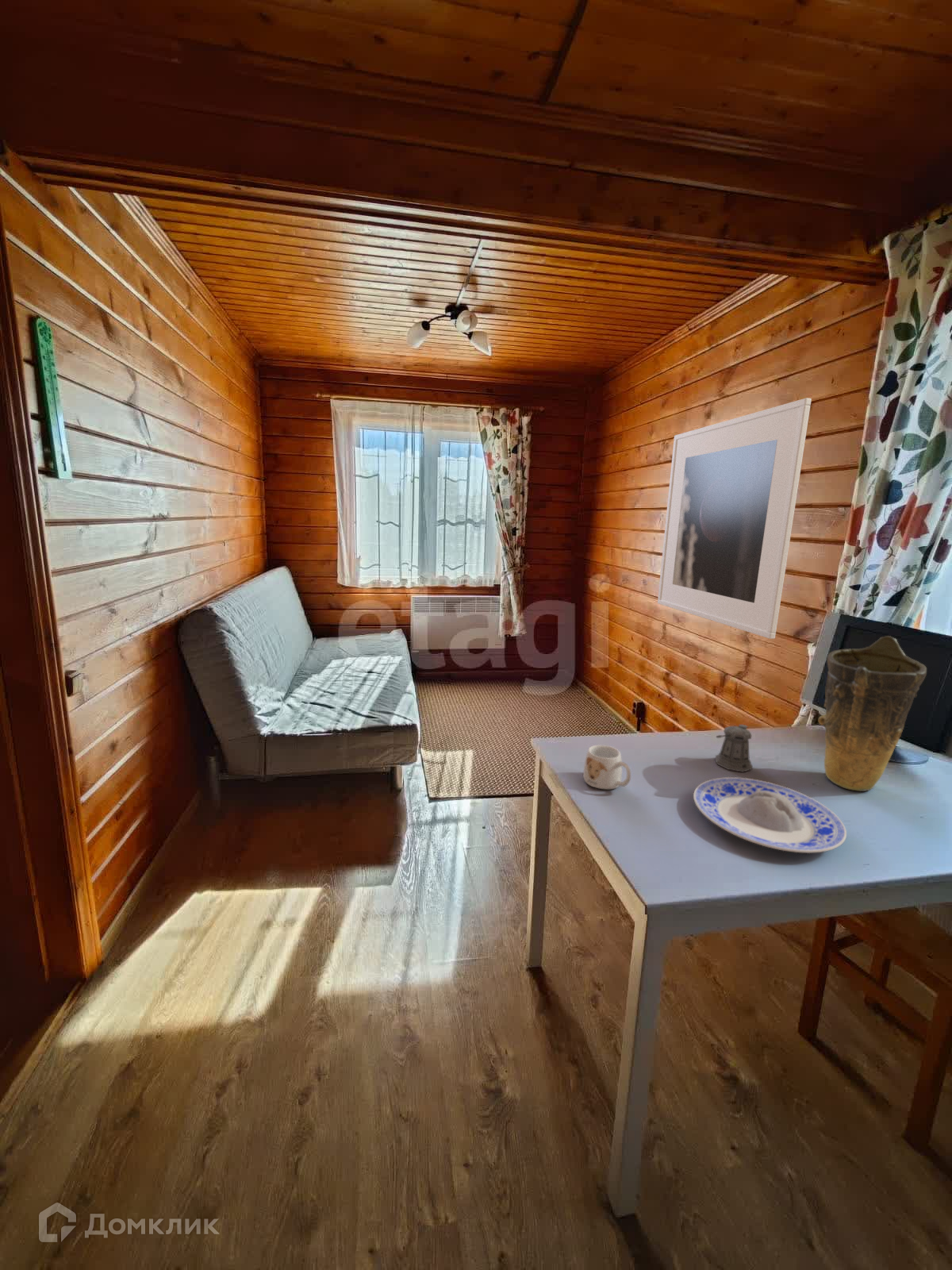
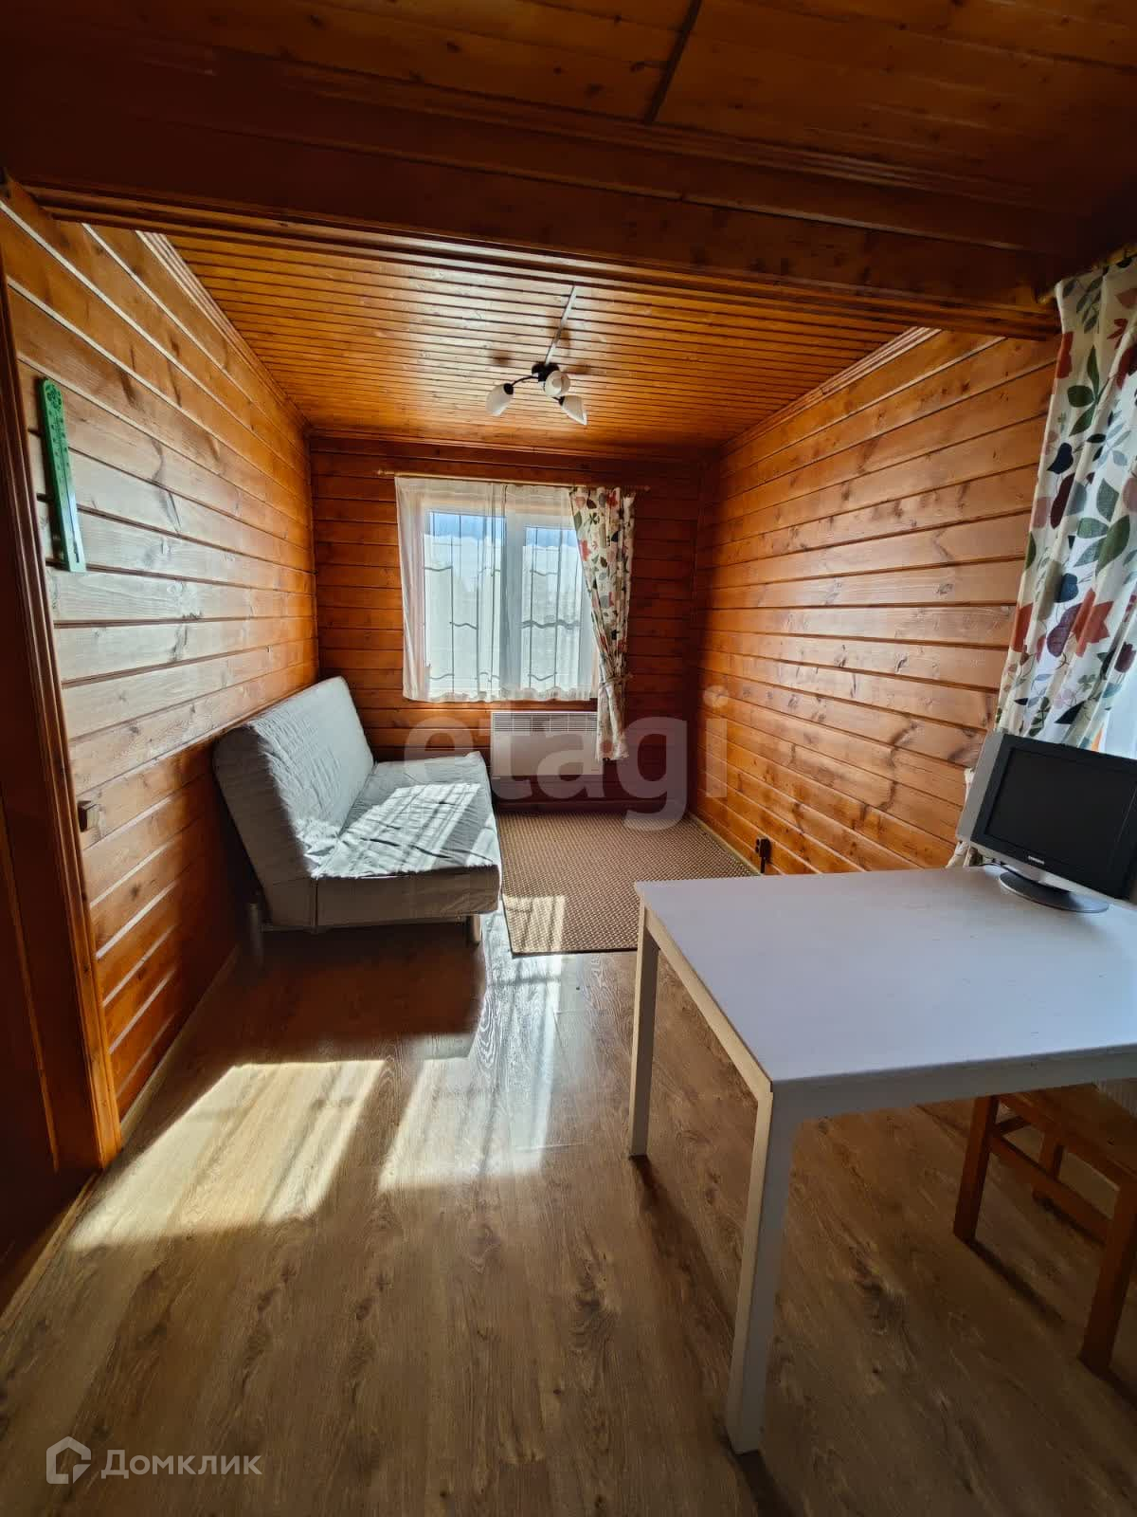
- mug [582,745,631,790]
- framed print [657,397,812,640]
- vase [818,635,927,792]
- plate [693,776,847,854]
- pepper shaker [715,724,753,773]
